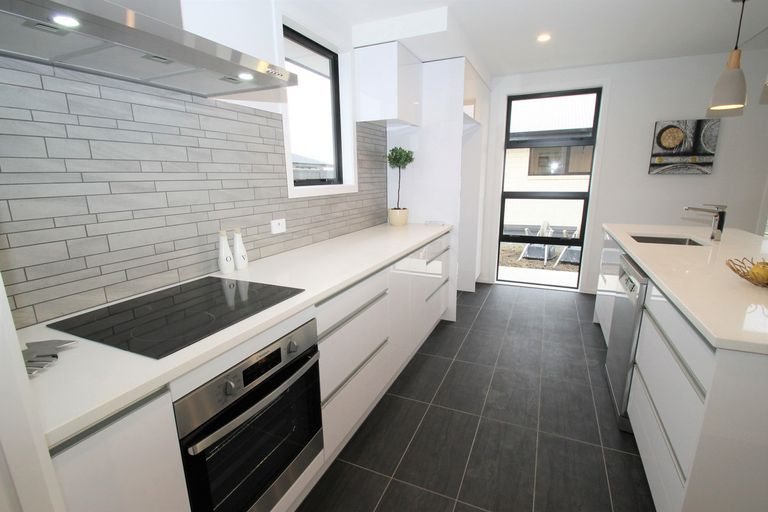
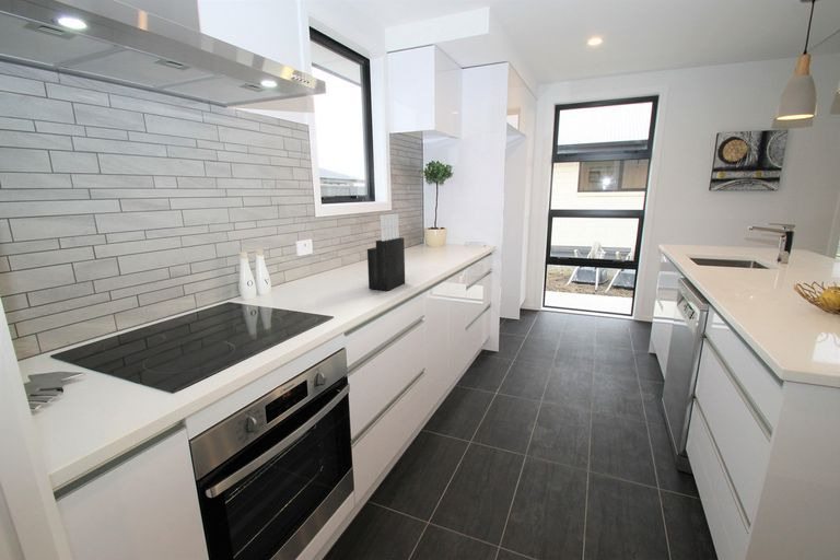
+ knife block [366,213,406,292]
